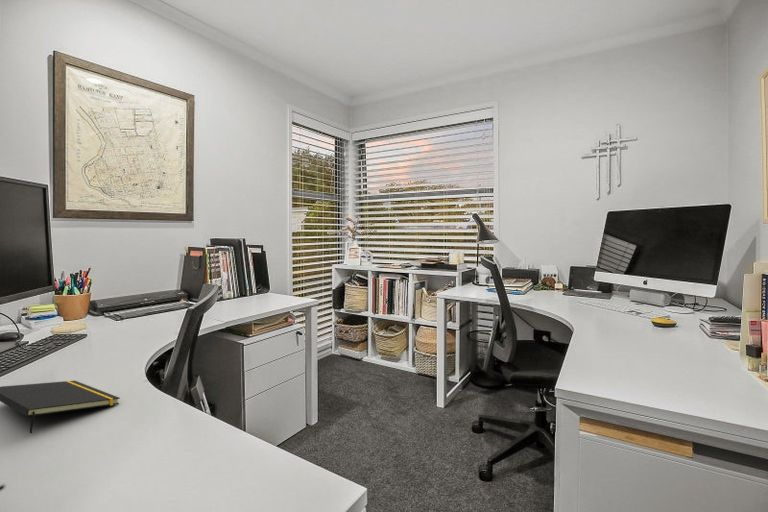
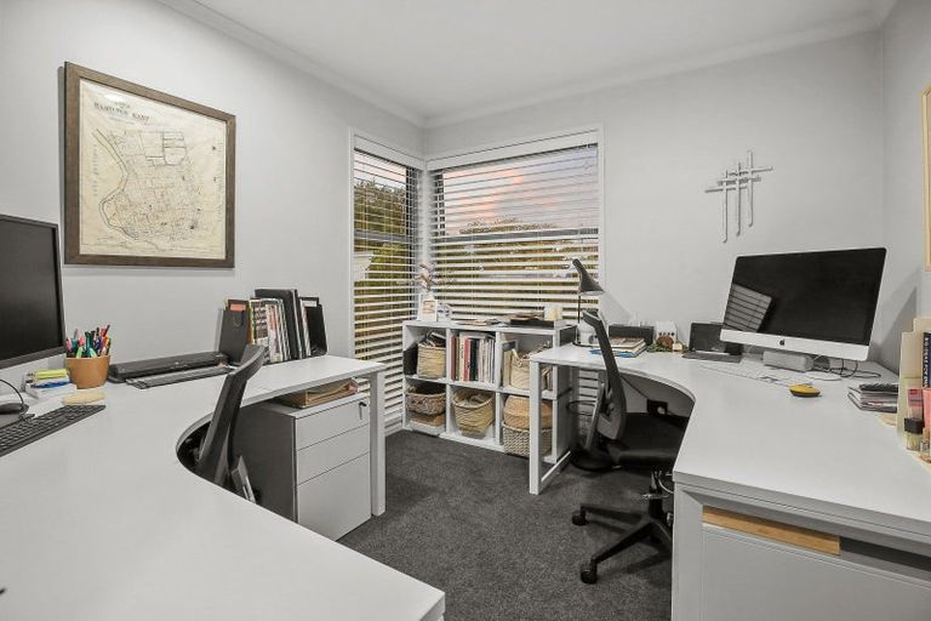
- notepad [0,380,121,434]
